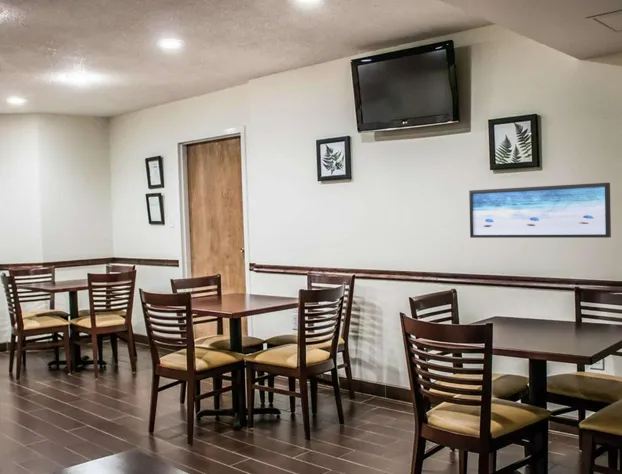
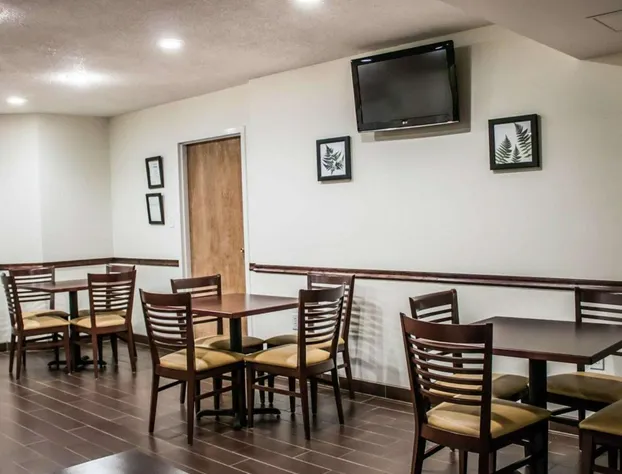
- wall art [468,182,612,239]
